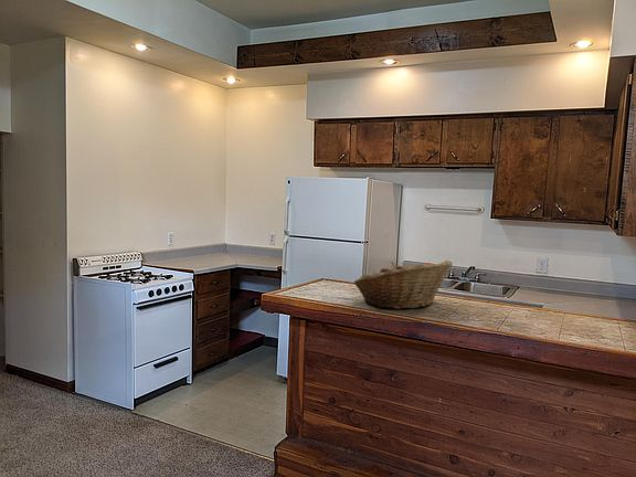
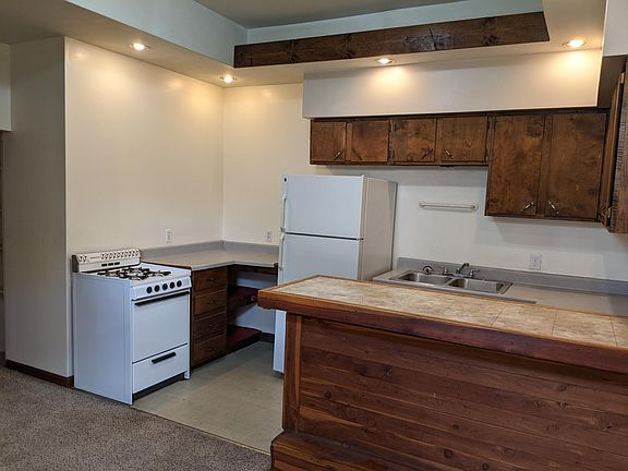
- fruit basket [352,259,454,310]
